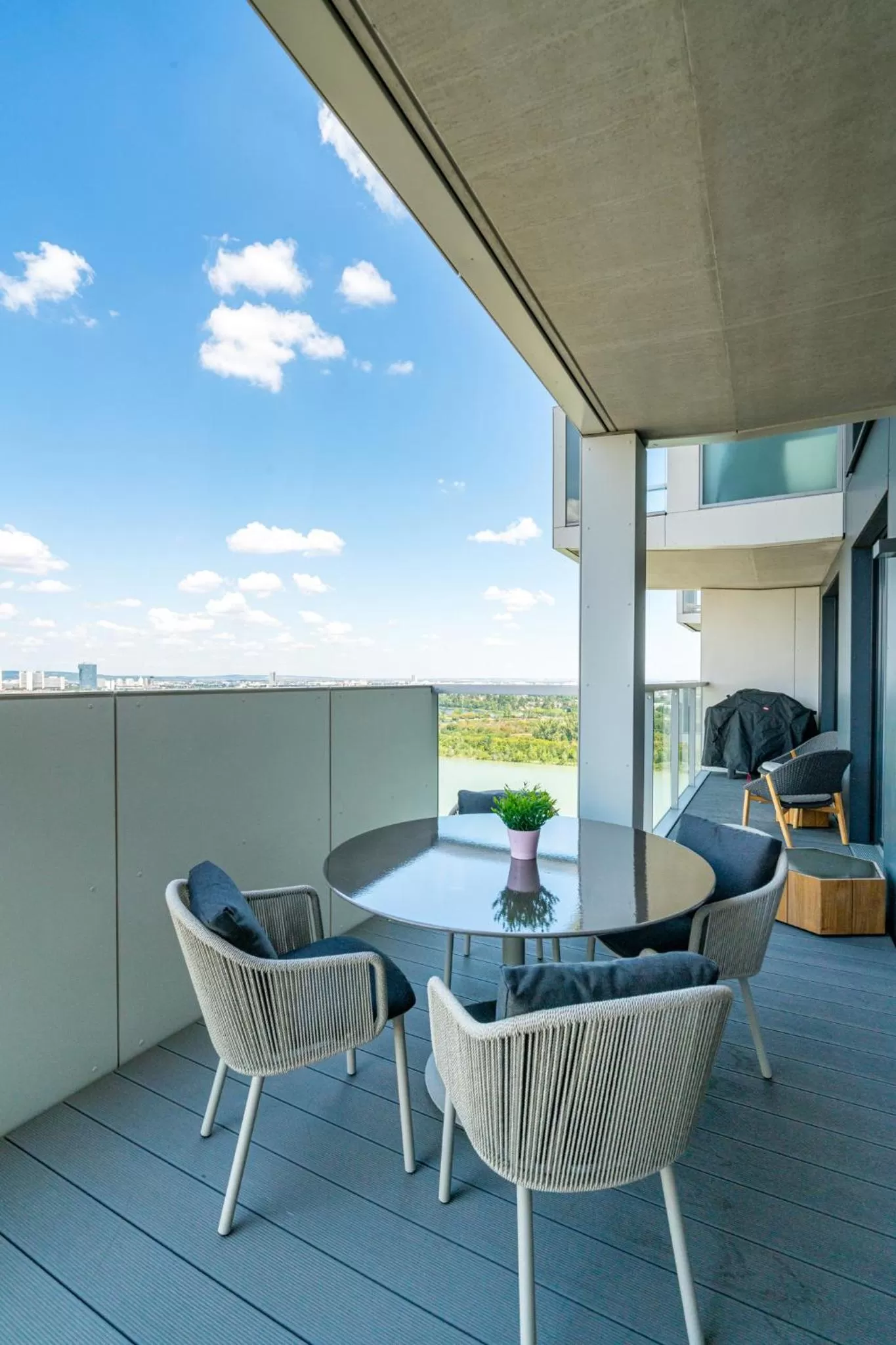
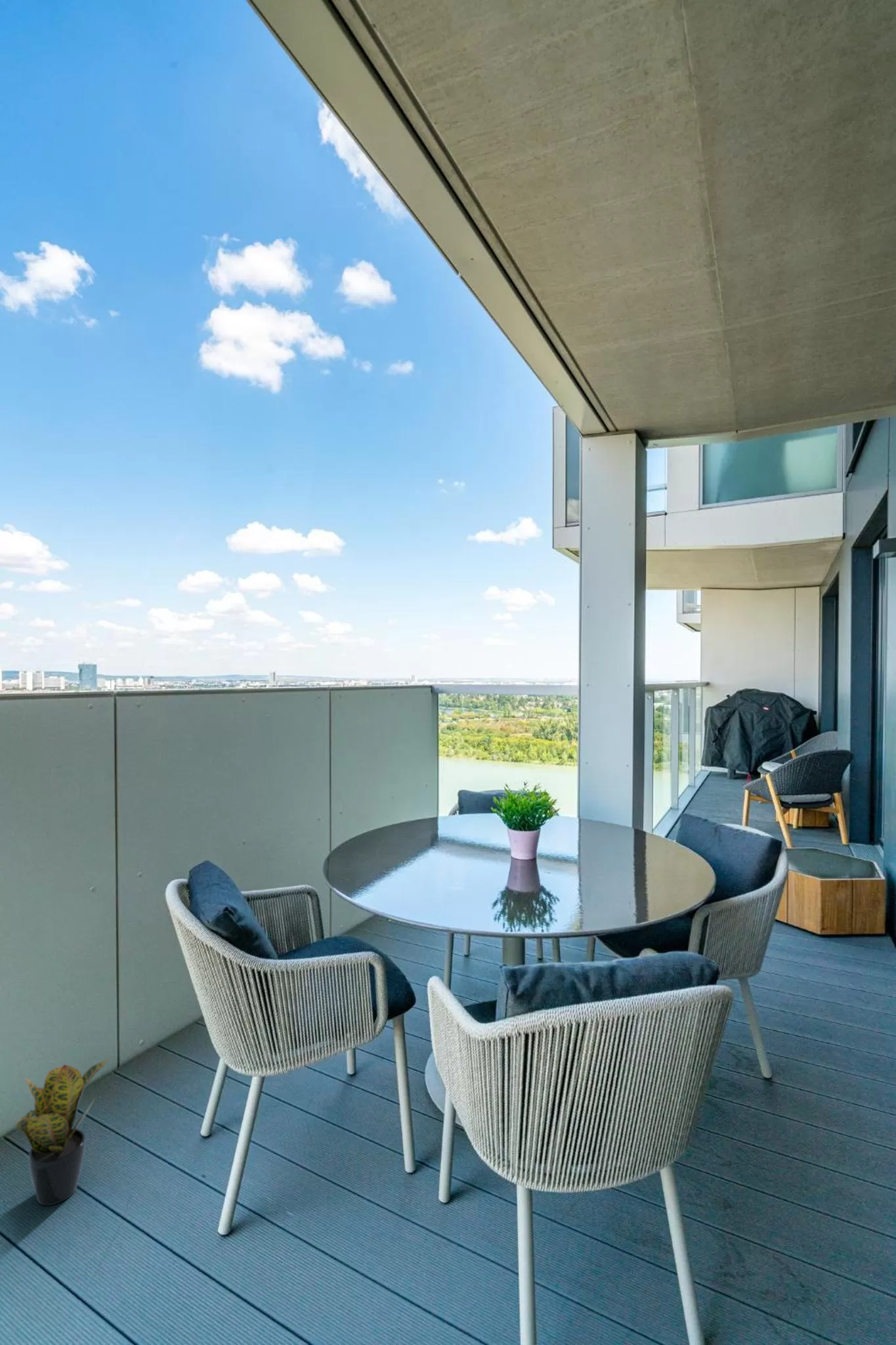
+ potted plant [14,1056,111,1206]
